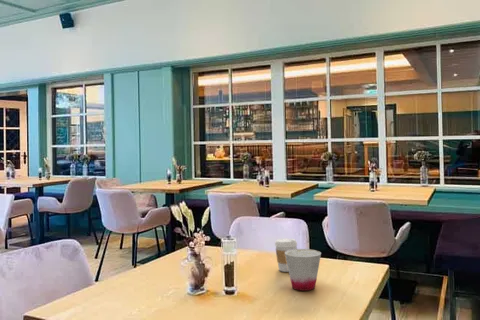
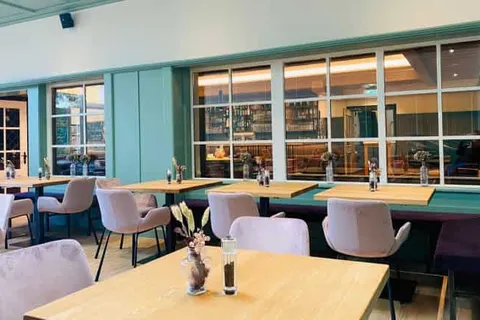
- coffee cup [274,238,298,273]
- cup [285,248,322,292]
